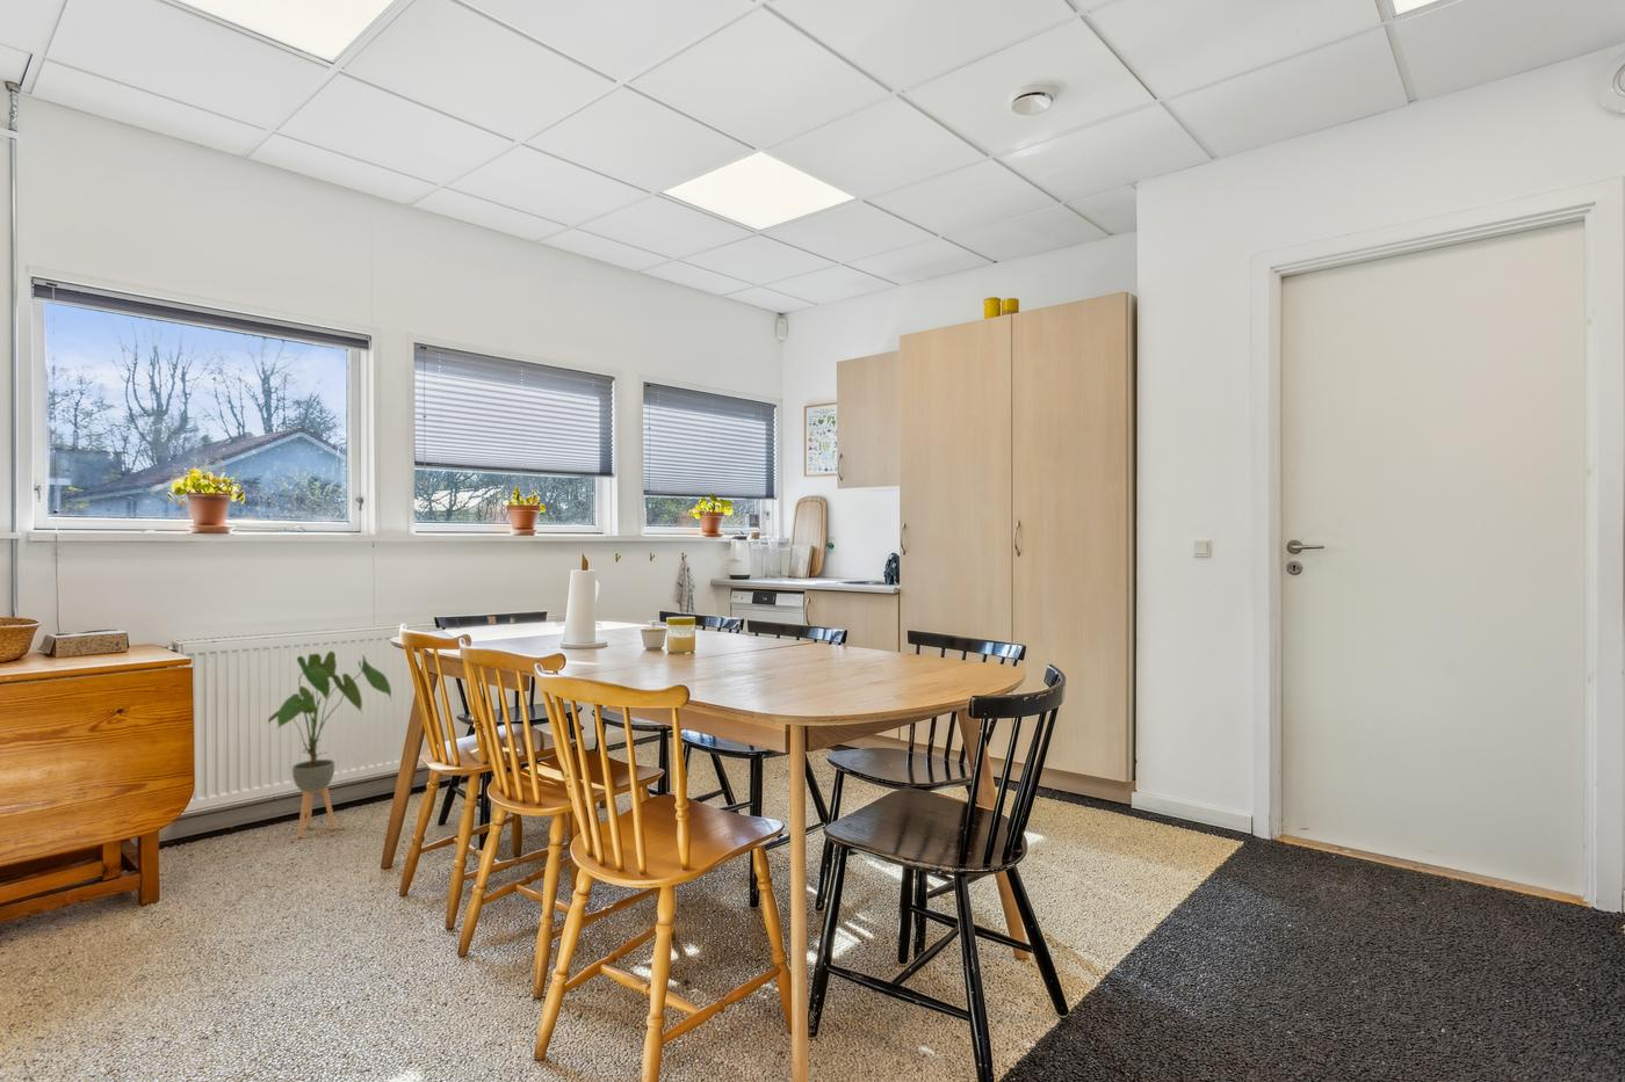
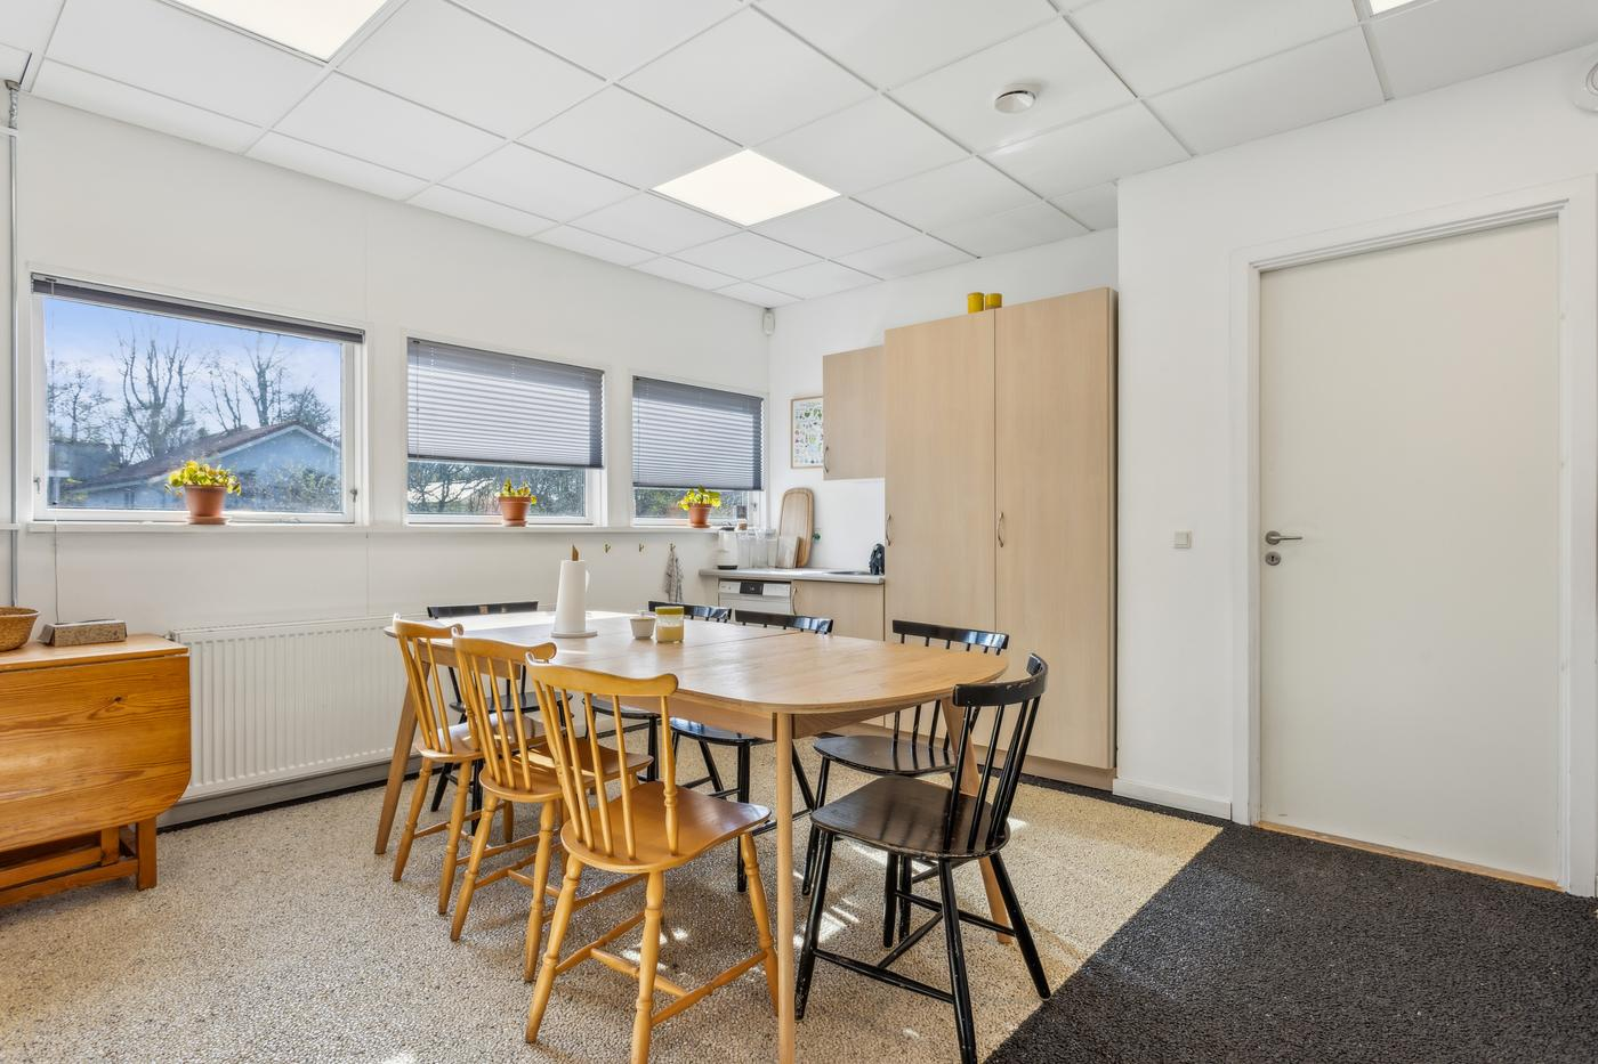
- house plant [267,650,393,838]
